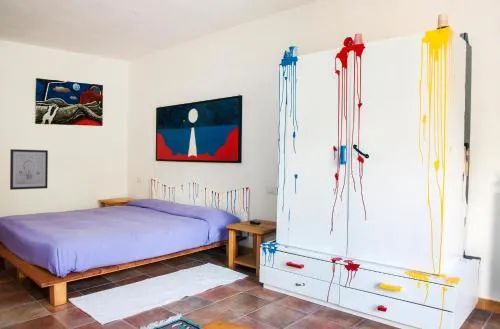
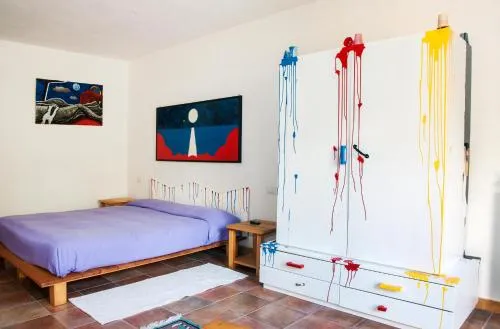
- wall art [9,148,49,191]
